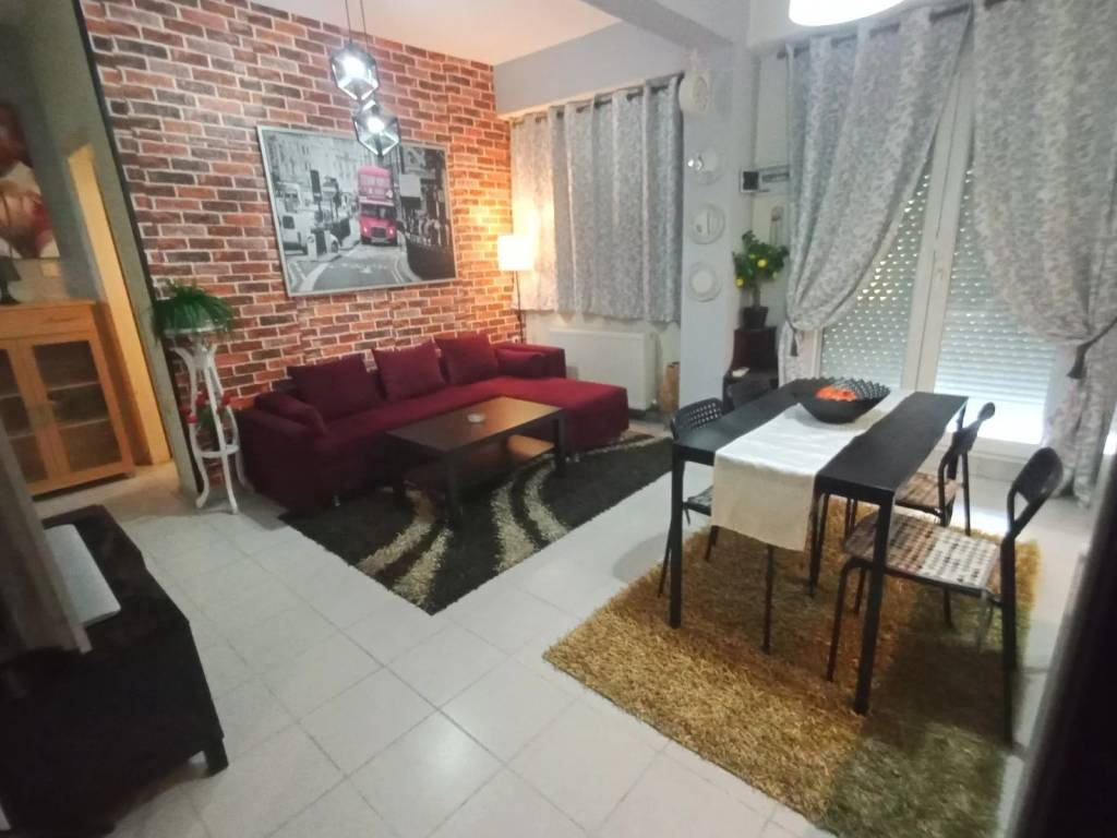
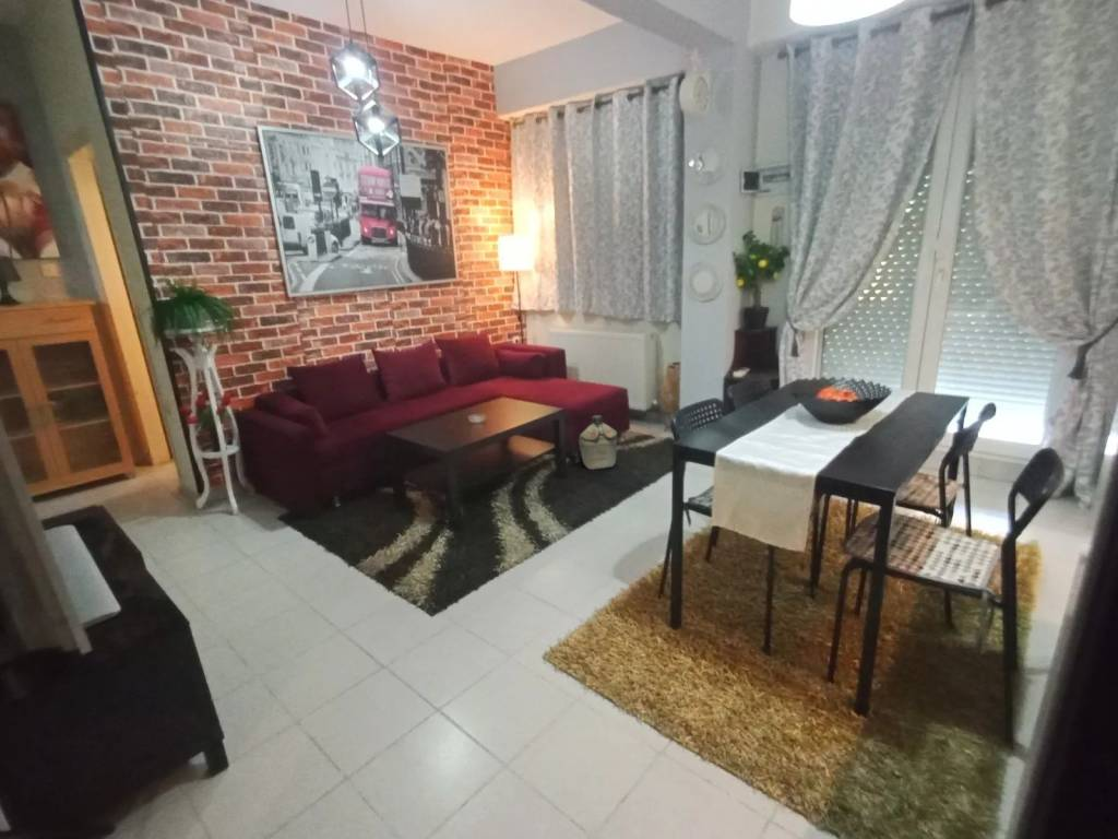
+ military canteen [578,414,618,471]
